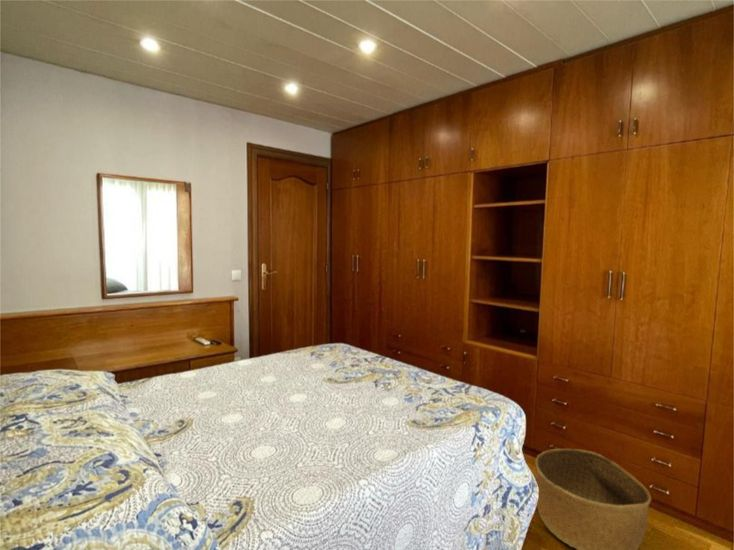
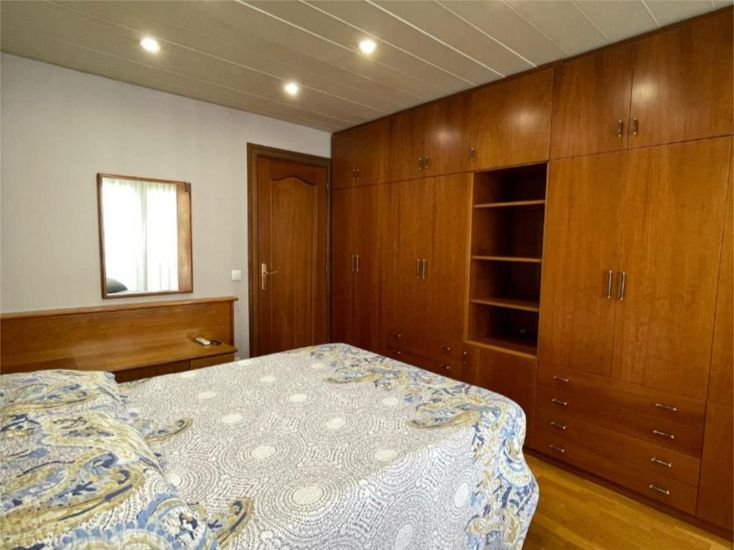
- basket [535,448,652,550]
